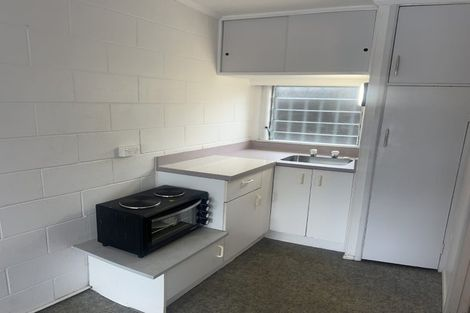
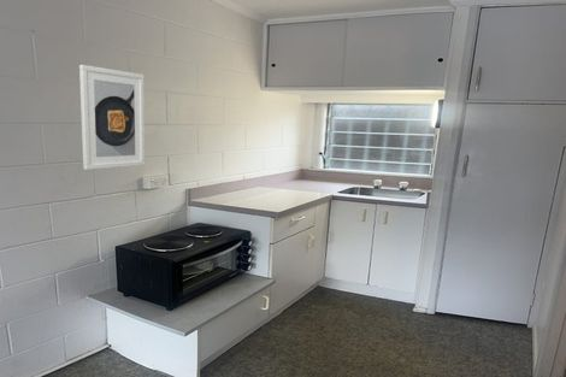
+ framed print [78,64,146,171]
